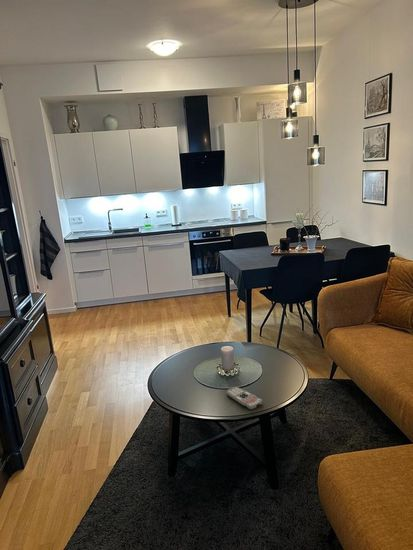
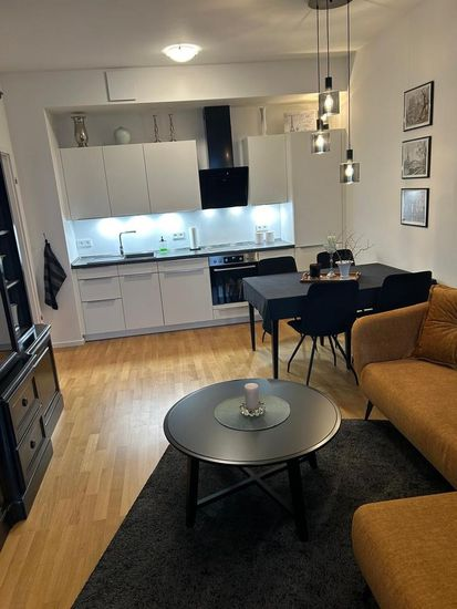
- remote control [226,386,264,411]
